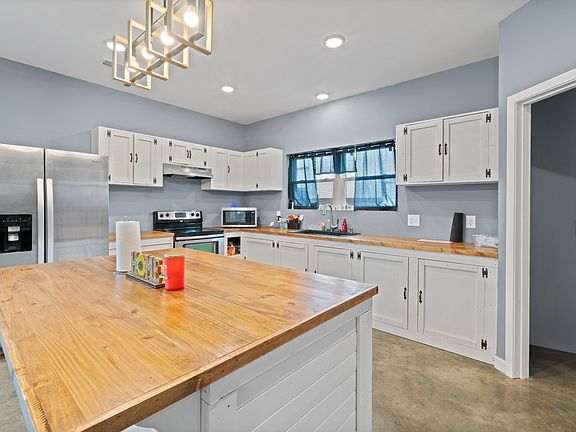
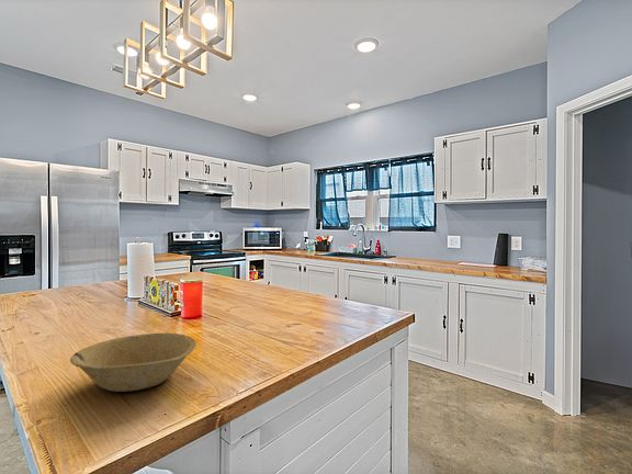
+ bowl [69,332,198,393]
